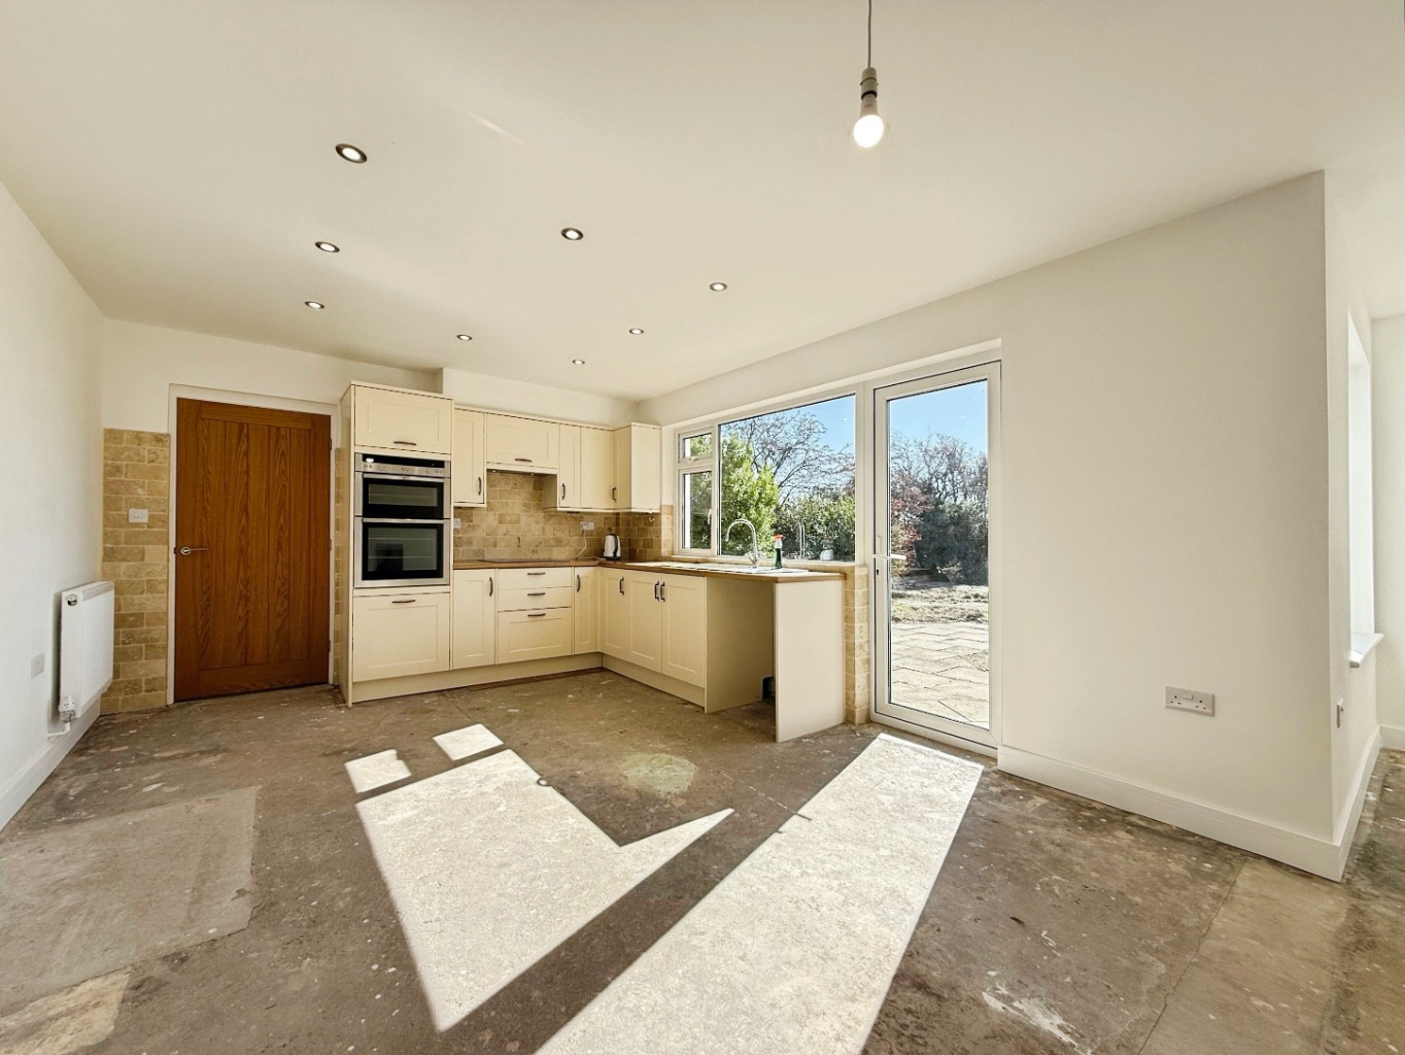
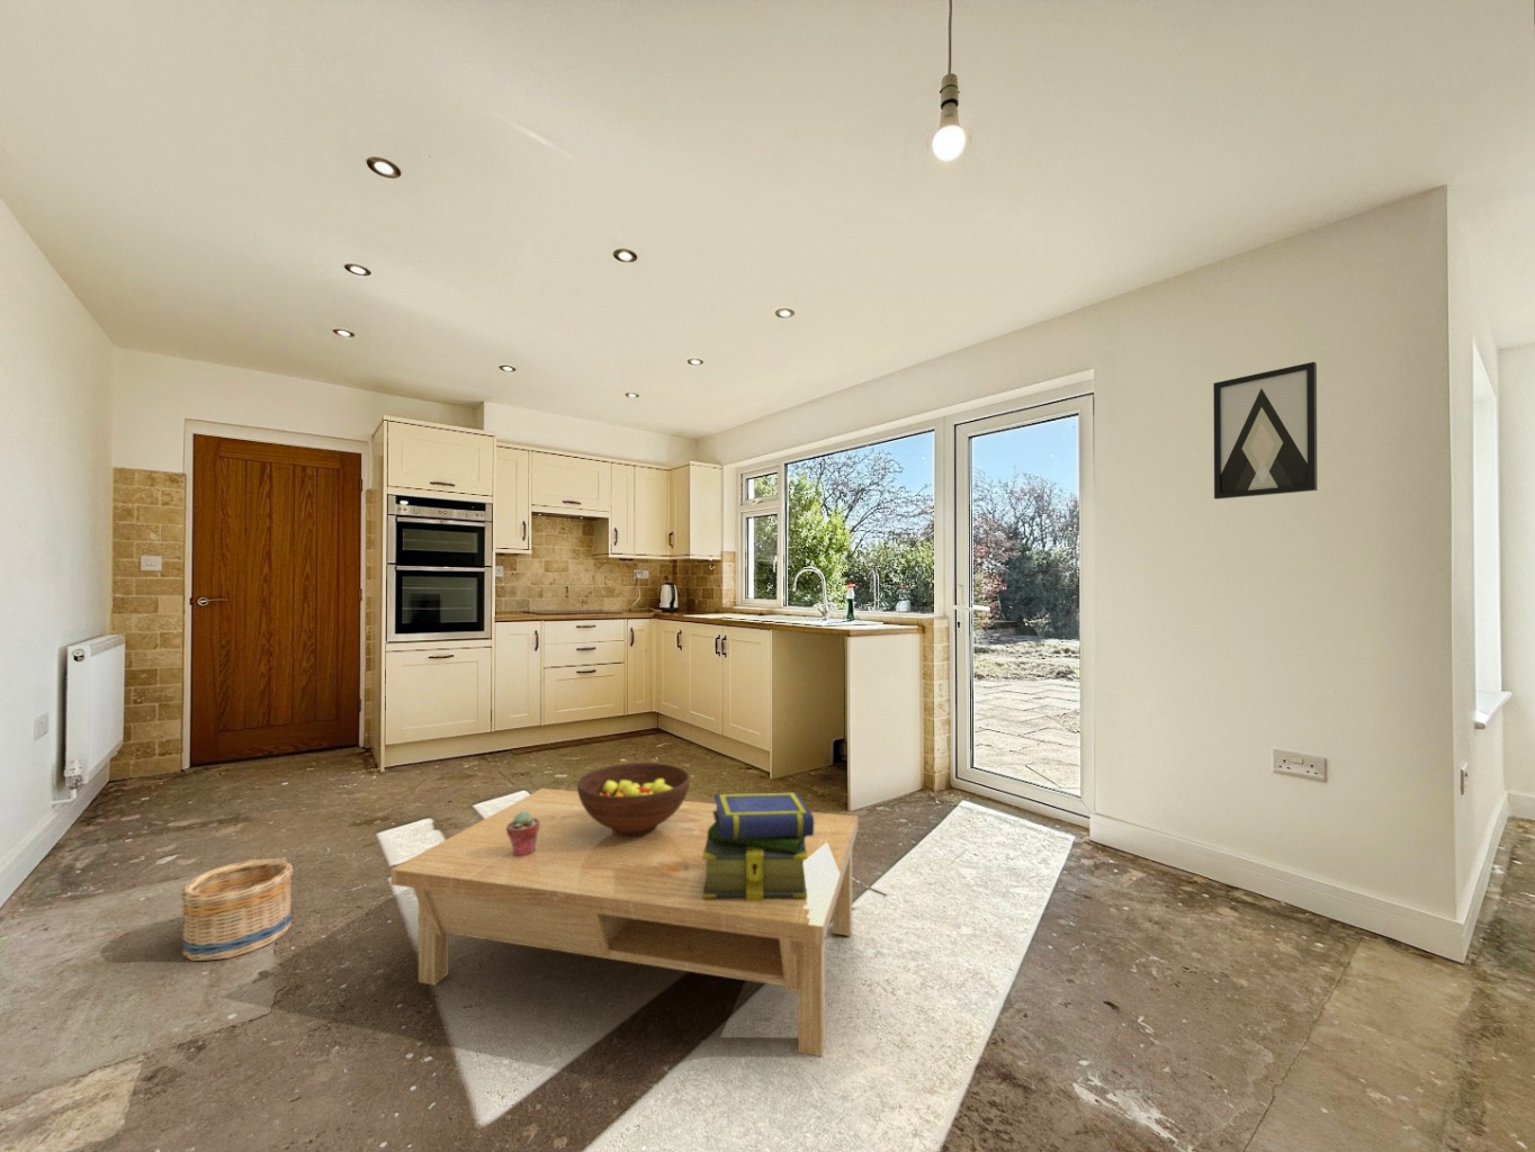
+ wall art [1212,361,1320,501]
+ stack of books [702,791,814,902]
+ basket [180,857,294,962]
+ coffee table [390,788,858,1058]
+ potted succulent [506,812,539,856]
+ fruit bowl [576,761,691,836]
